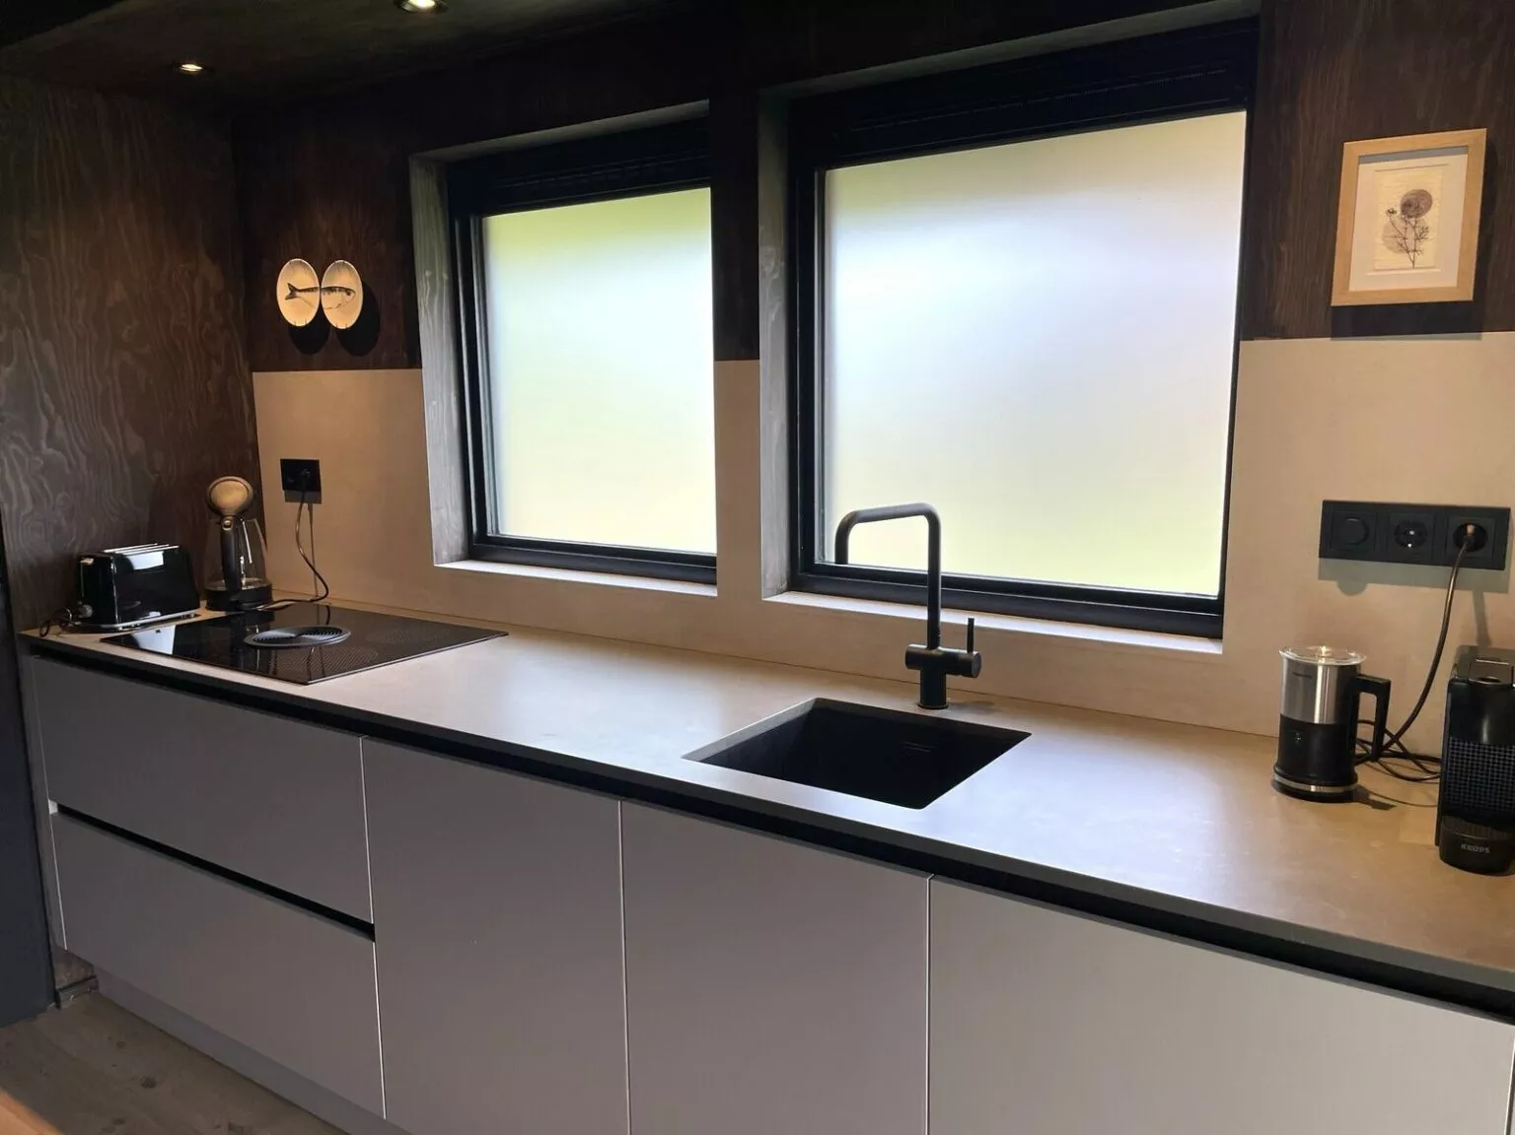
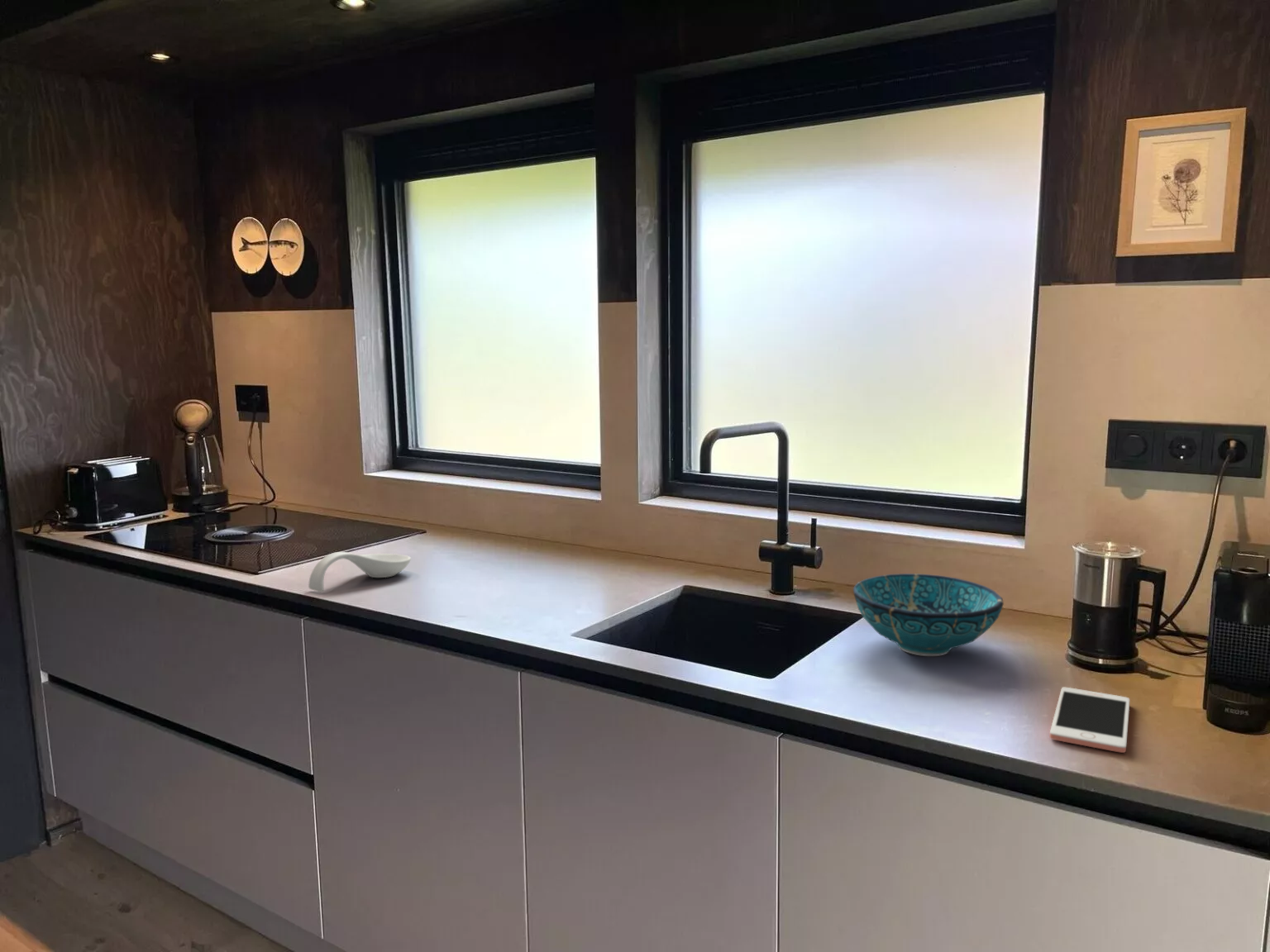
+ spoon rest [308,551,412,593]
+ cell phone [1049,687,1130,754]
+ bowl [852,573,1005,657]
